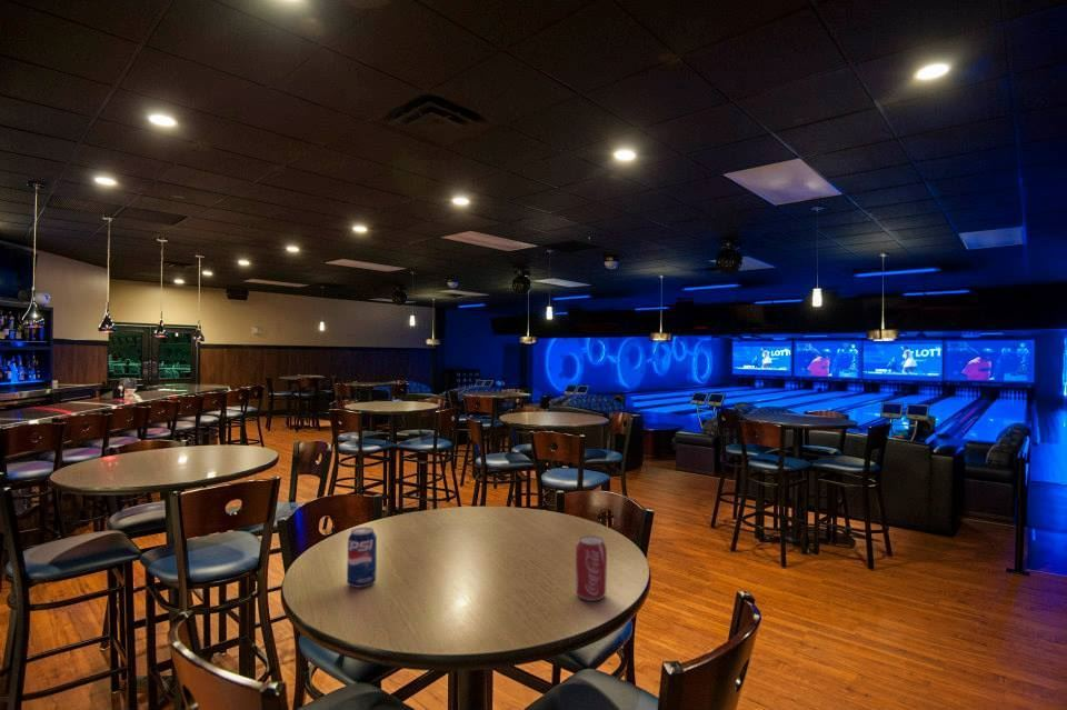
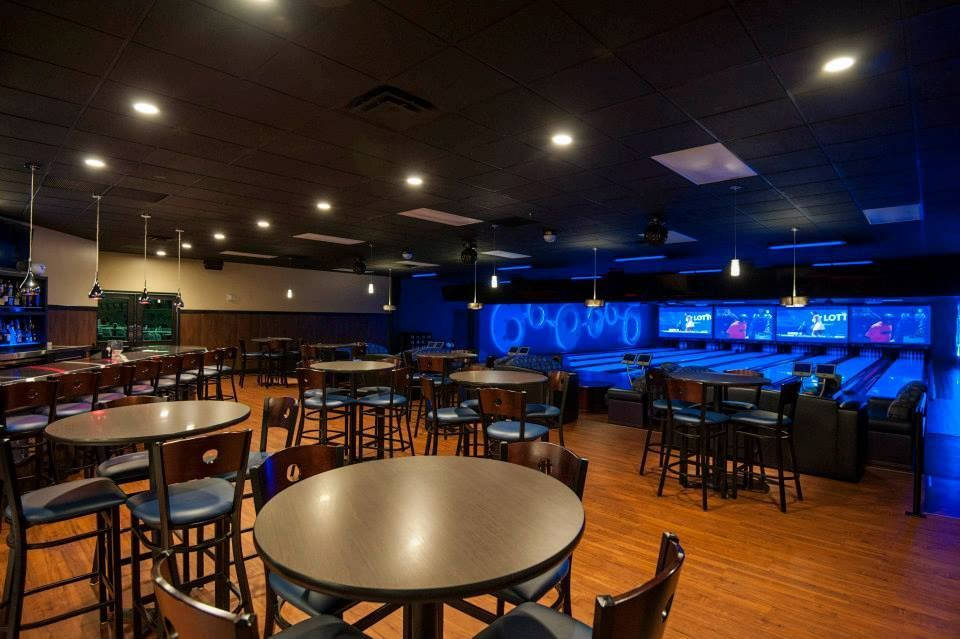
- beverage can [575,534,608,602]
- beverage can [346,526,378,589]
